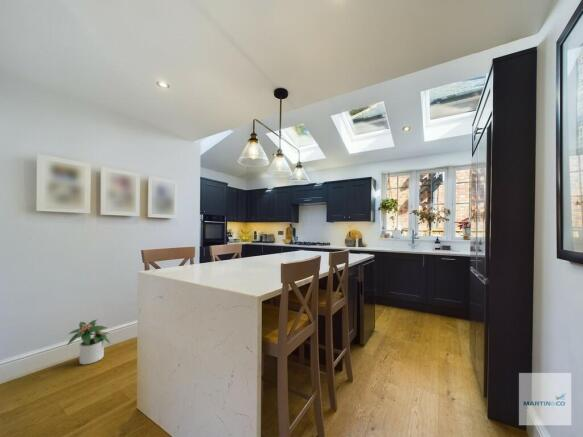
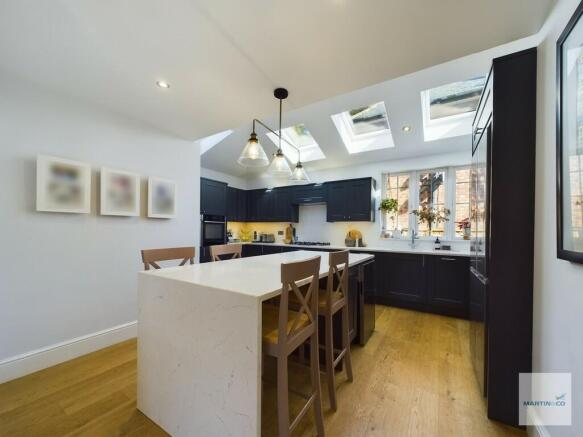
- potted plant [66,319,111,365]
